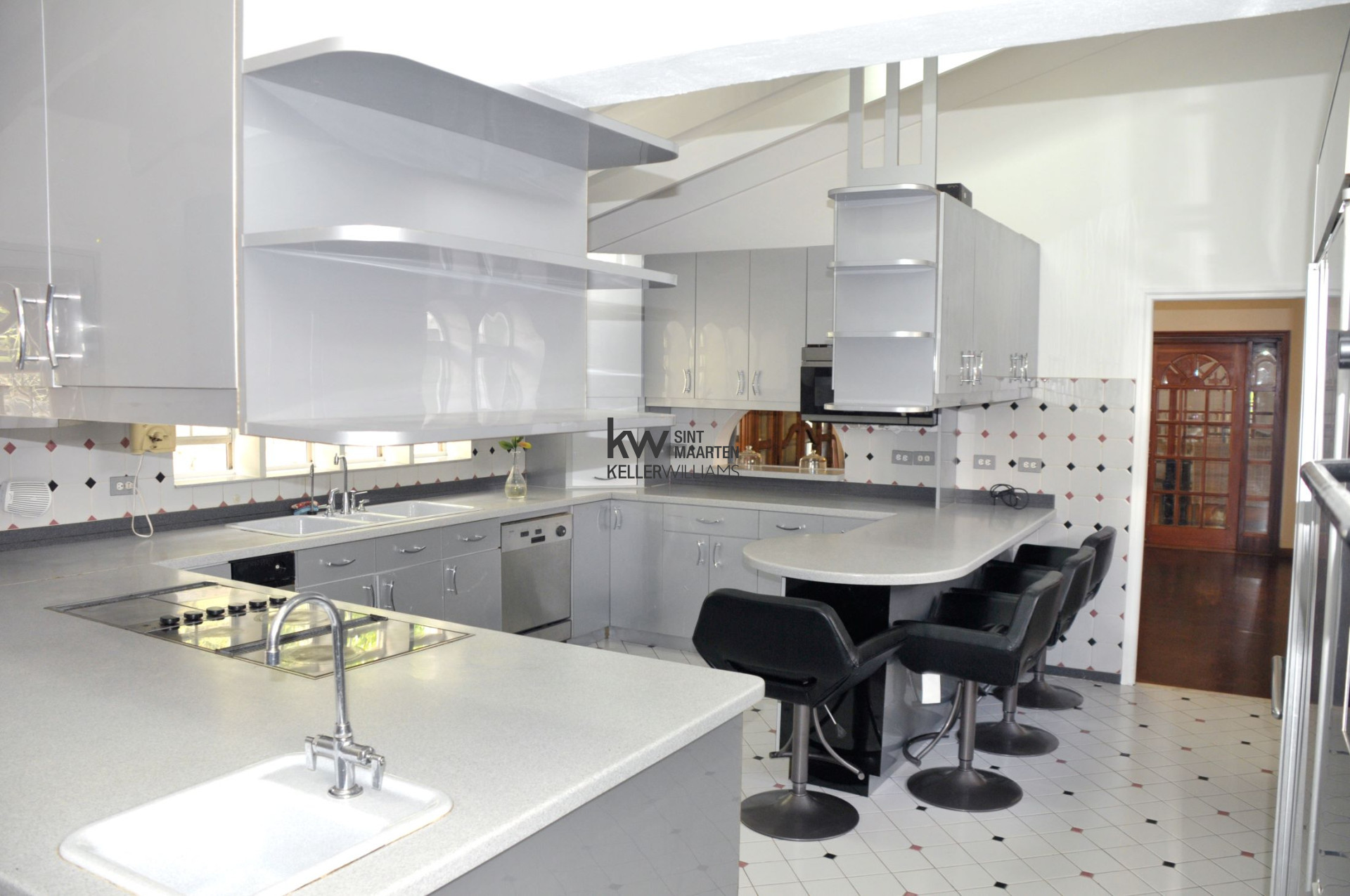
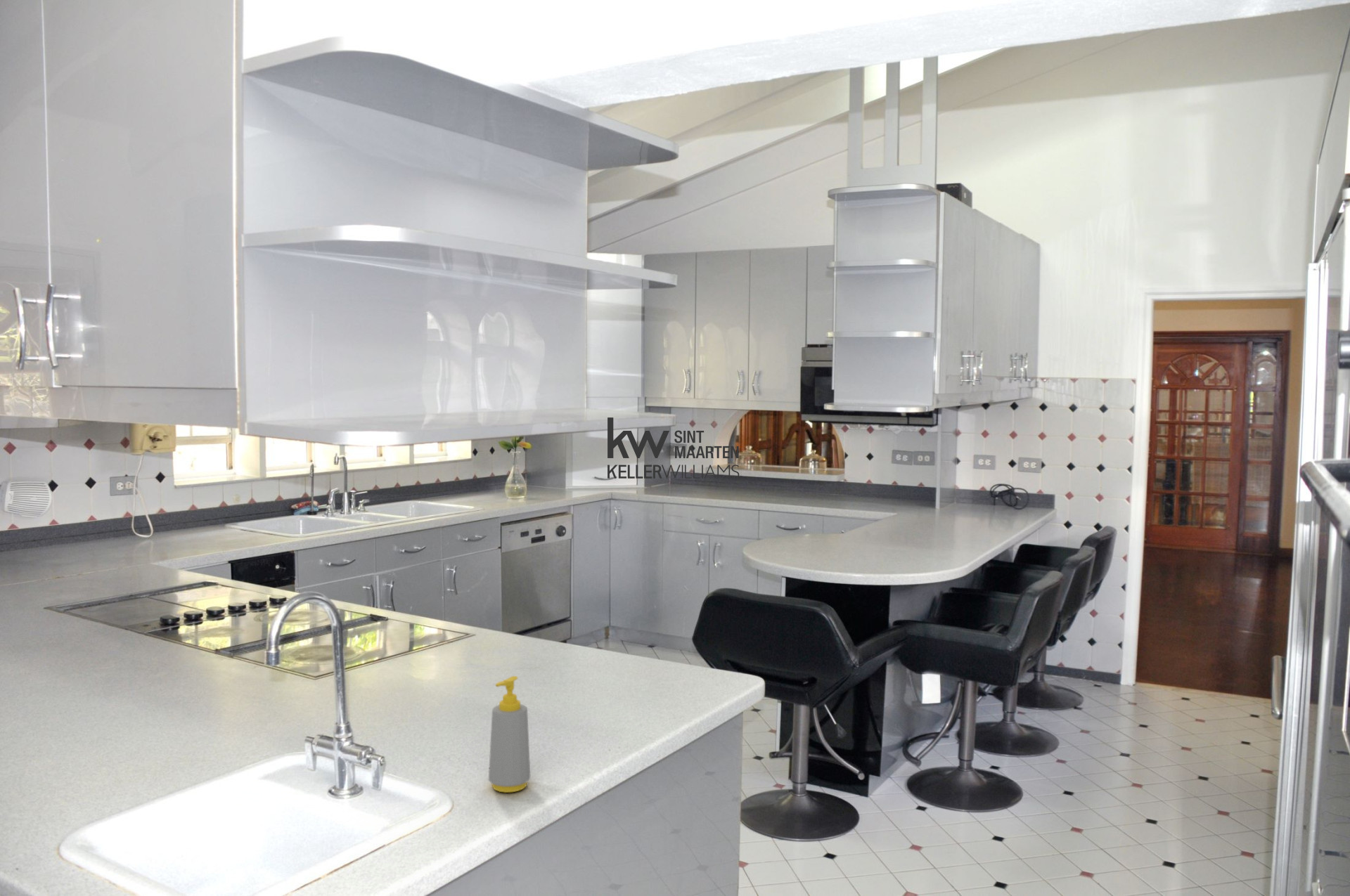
+ soap bottle [488,675,531,793]
